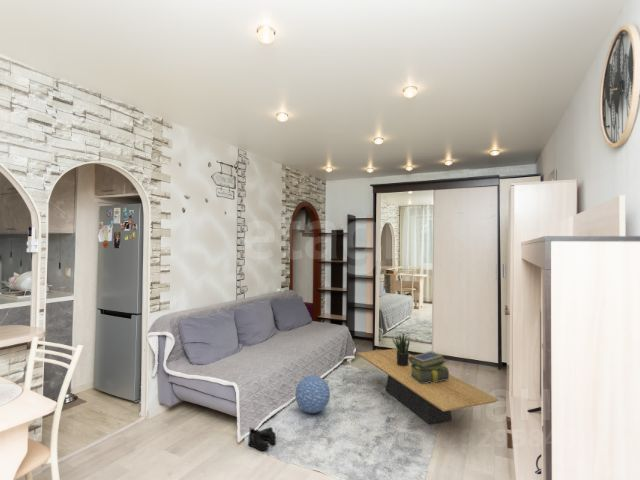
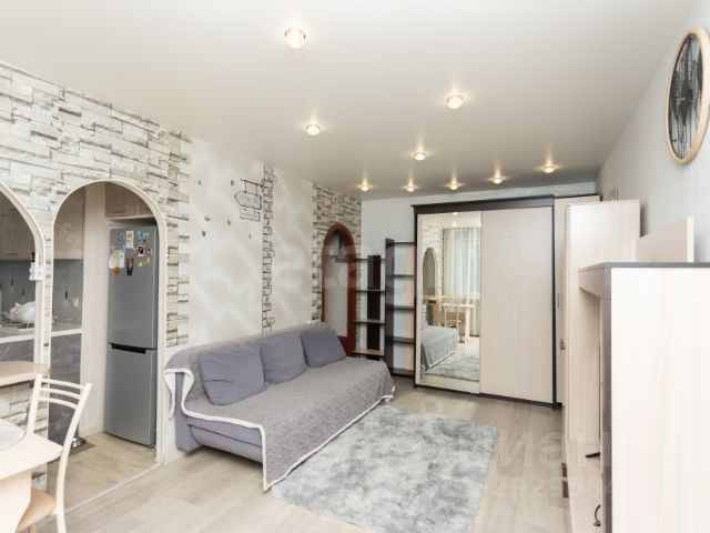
- boots [247,426,277,451]
- stack of books [409,350,450,384]
- coffee table [356,348,500,425]
- potted plant [391,333,411,366]
- decorative ball [294,374,331,414]
